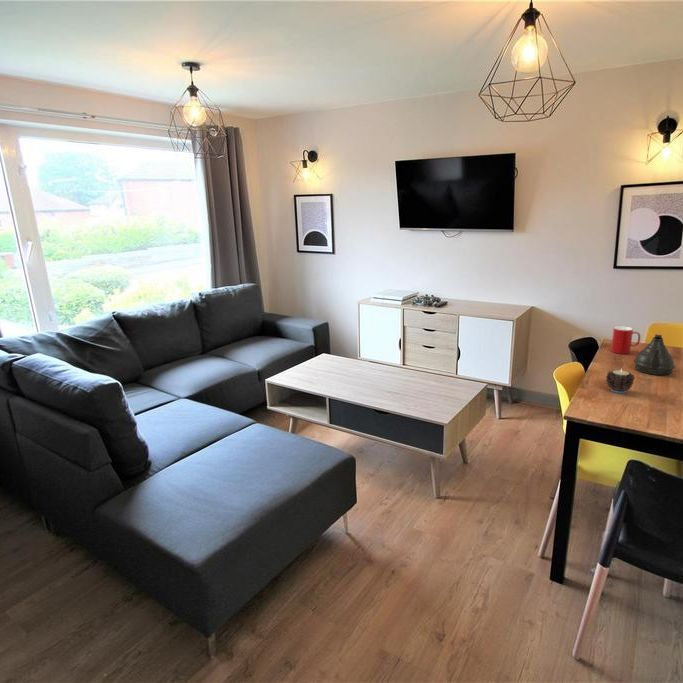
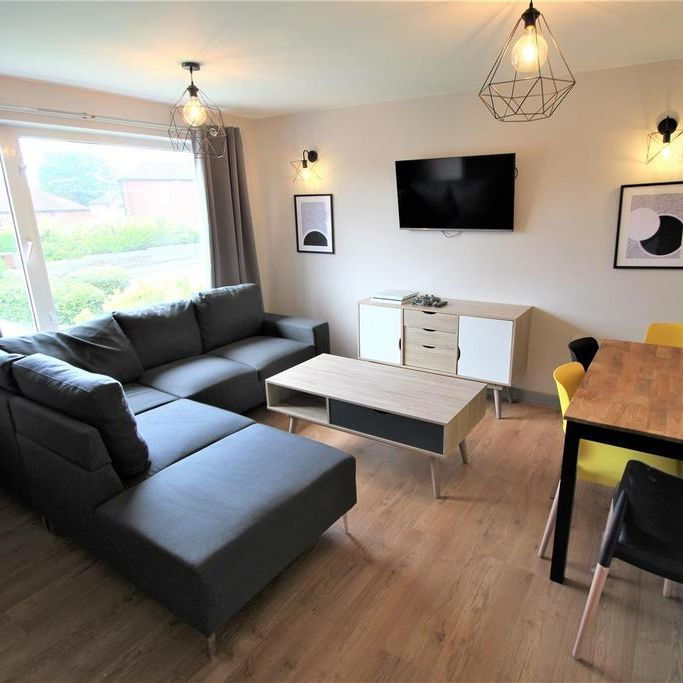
- cup [610,326,641,355]
- candle [605,368,636,394]
- teapot [633,333,676,376]
